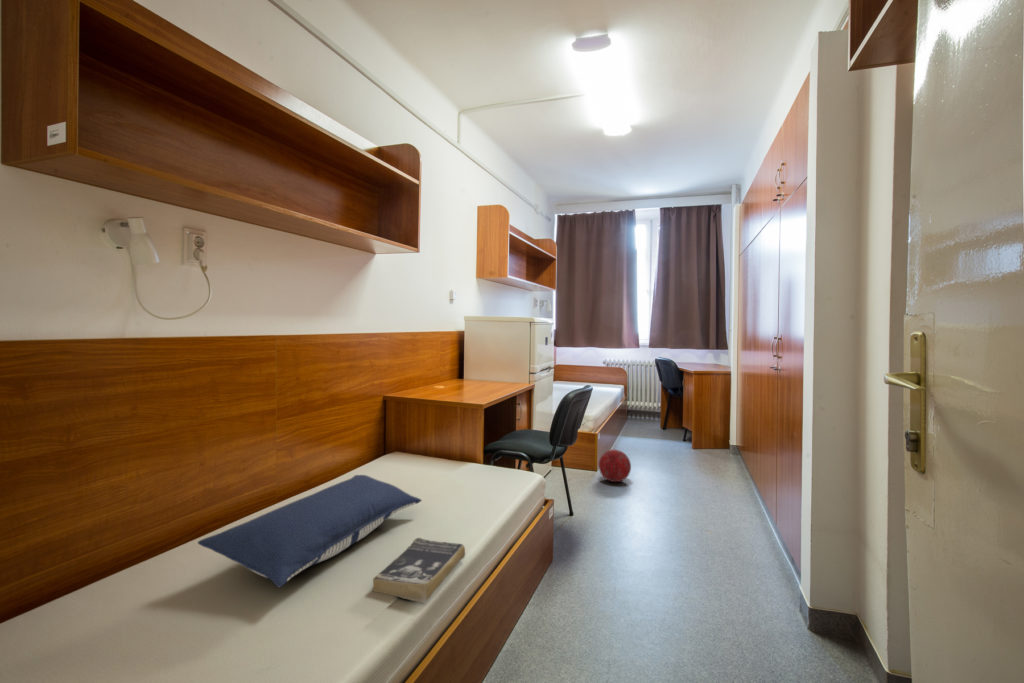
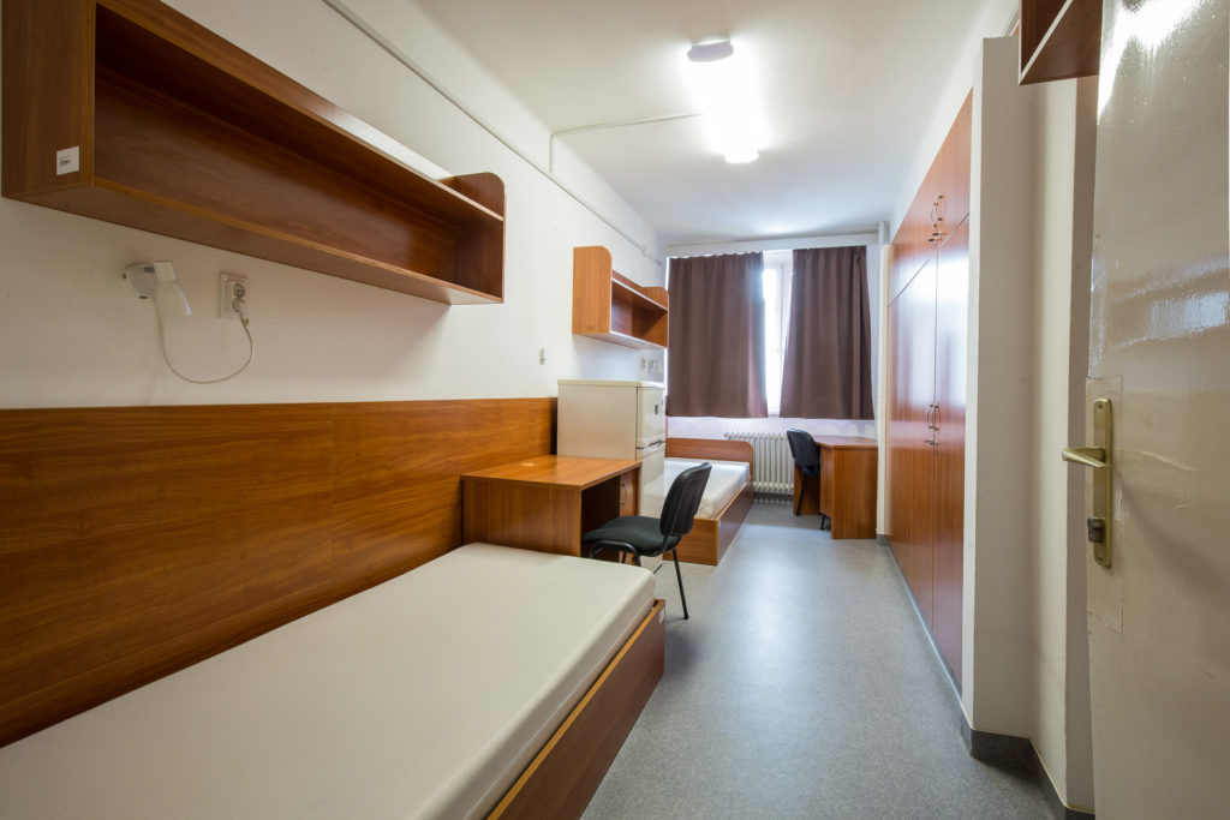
- pillow [197,474,423,588]
- book [371,537,466,605]
- ball [598,449,632,483]
